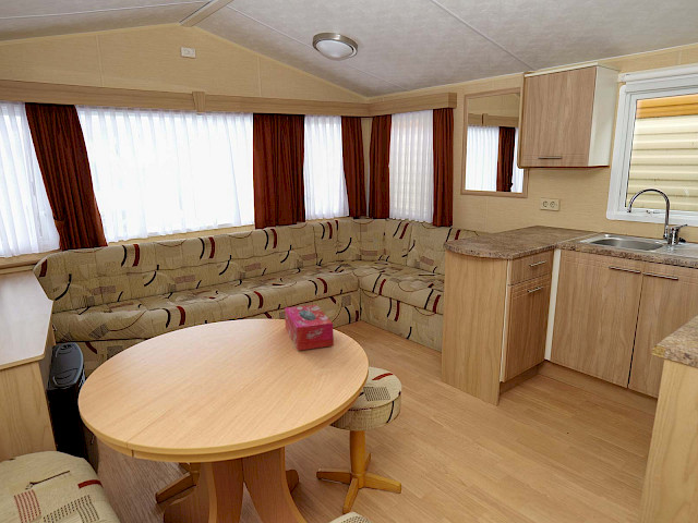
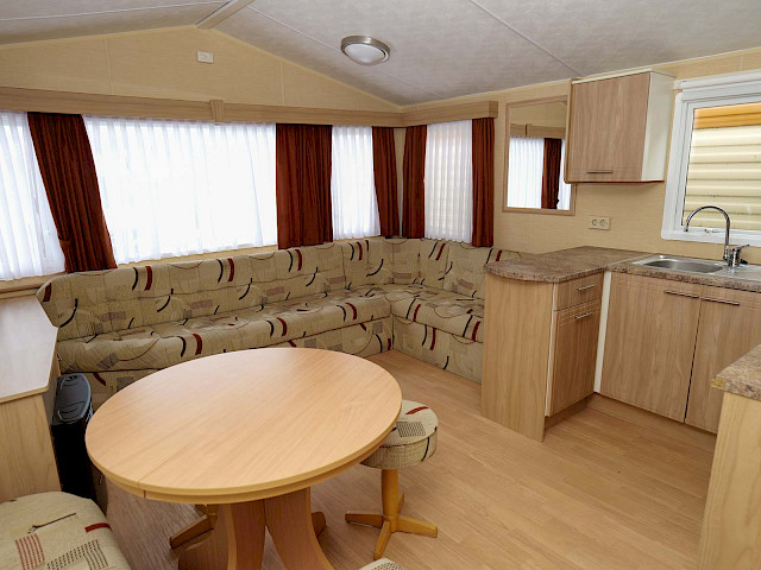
- tissue box [284,303,335,352]
